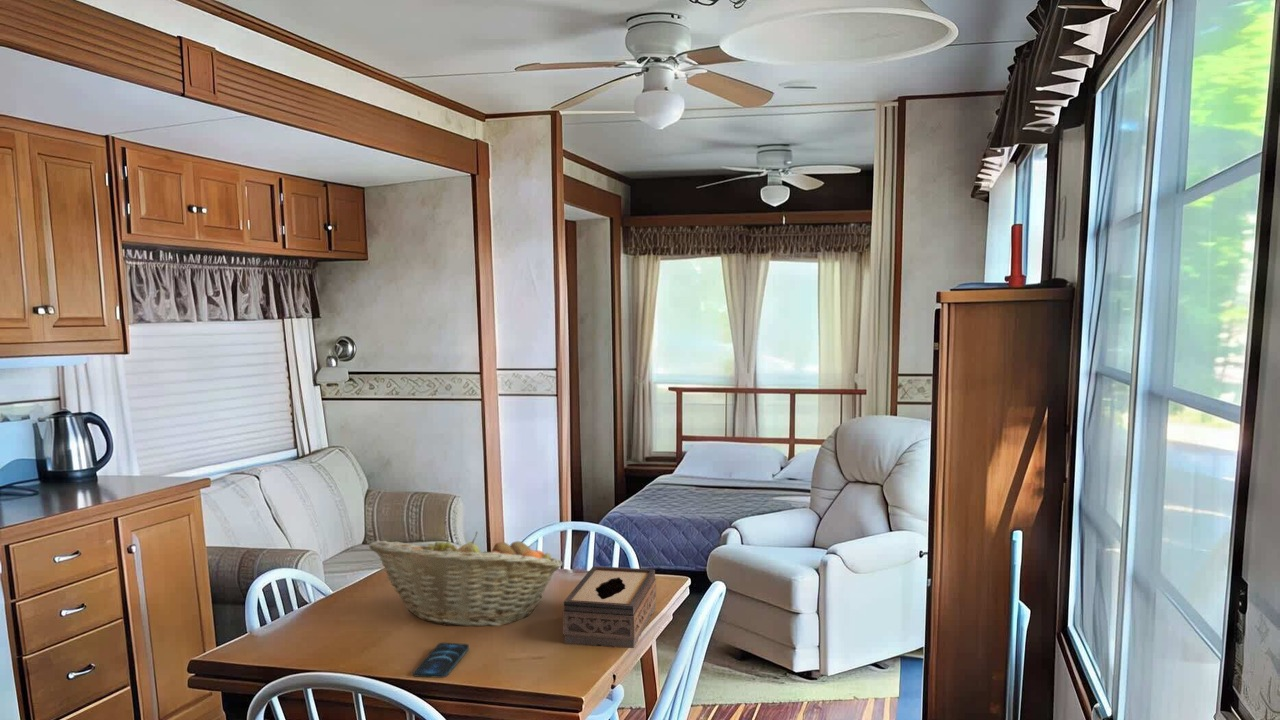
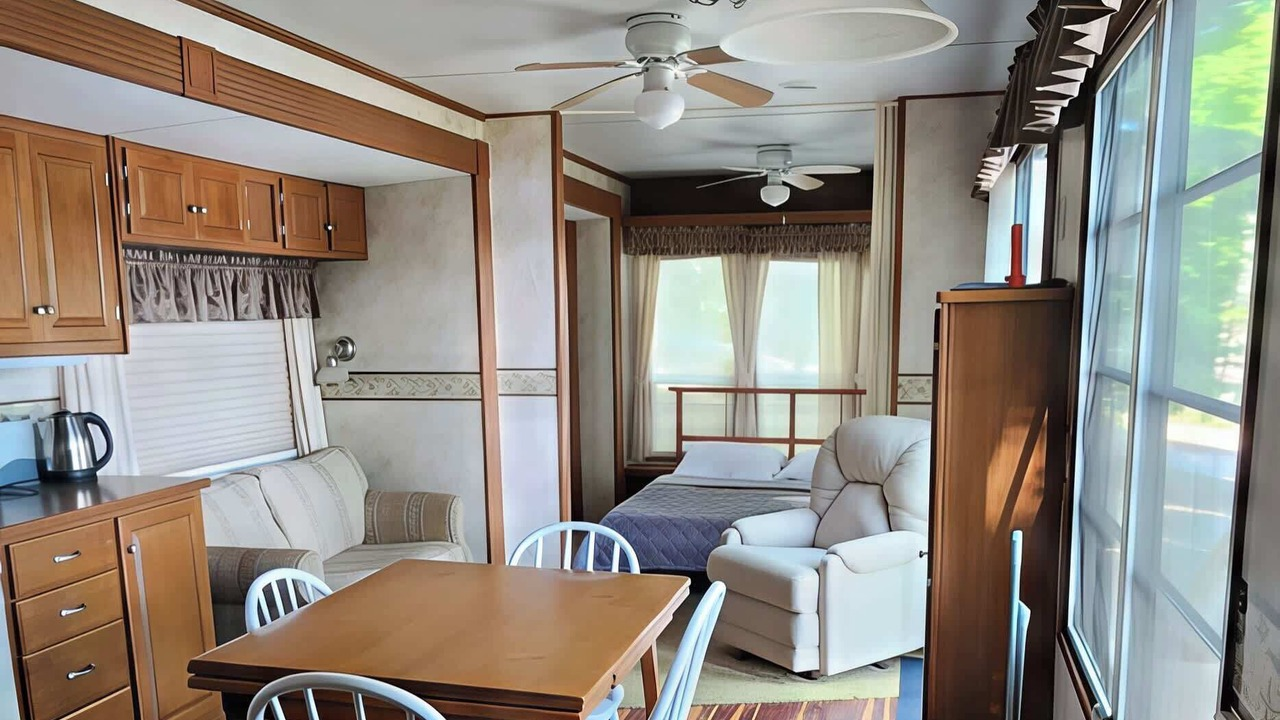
- smartphone [412,642,470,679]
- tissue box [562,565,657,649]
- fruit basket [368,531,563,628]
